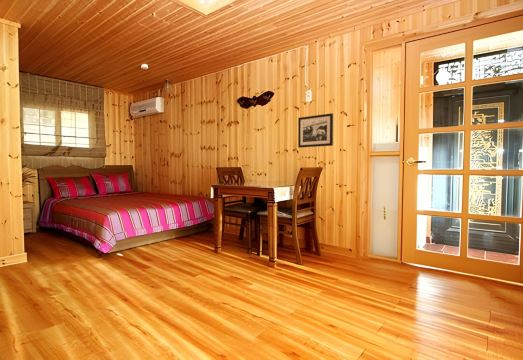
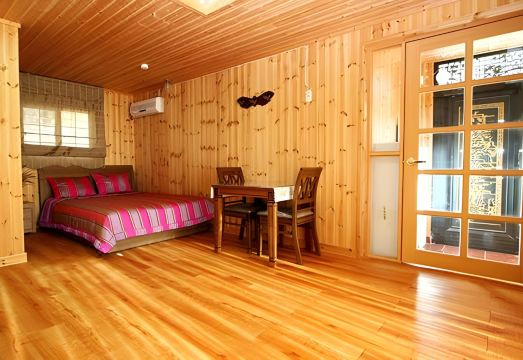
- picture frame [297,112,334,149]
